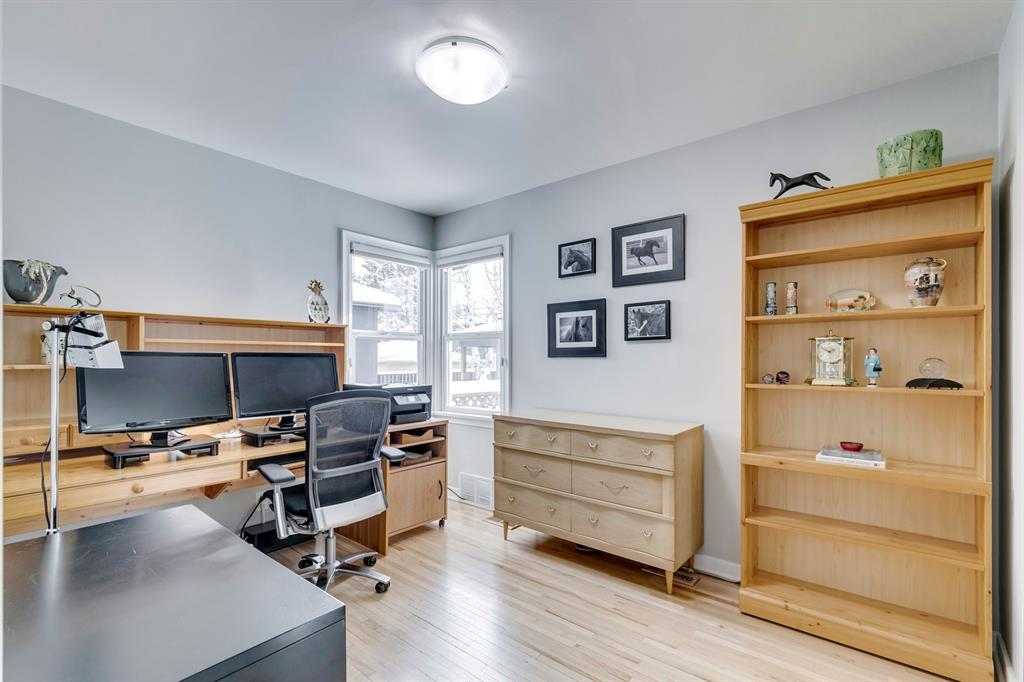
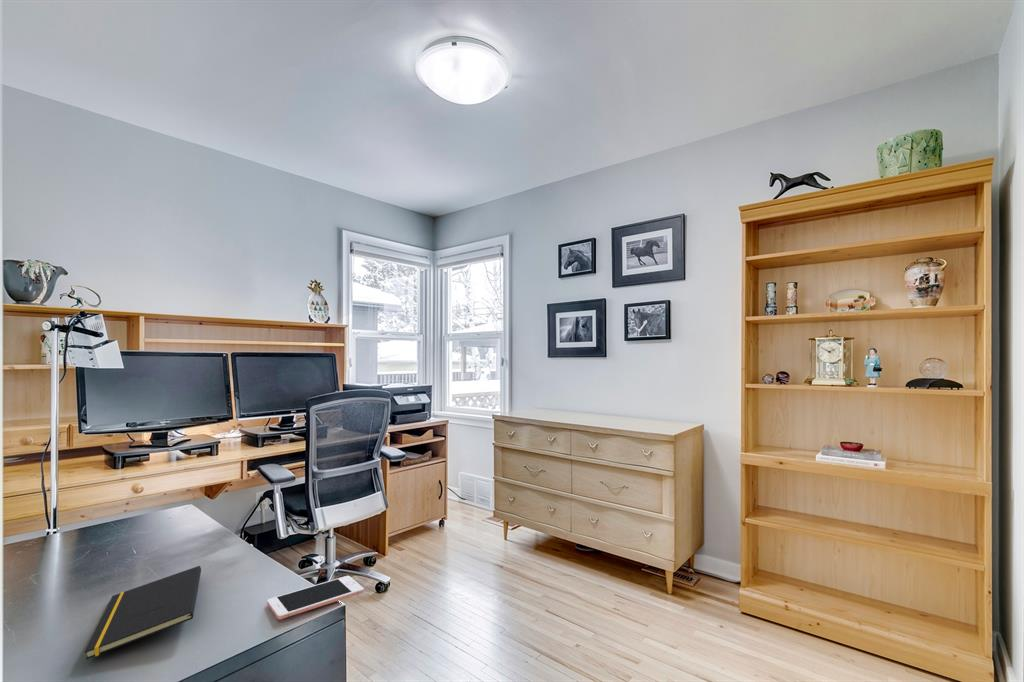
+ notepad [83,565,202,660]
+ cell phone [266,575,365,620]
